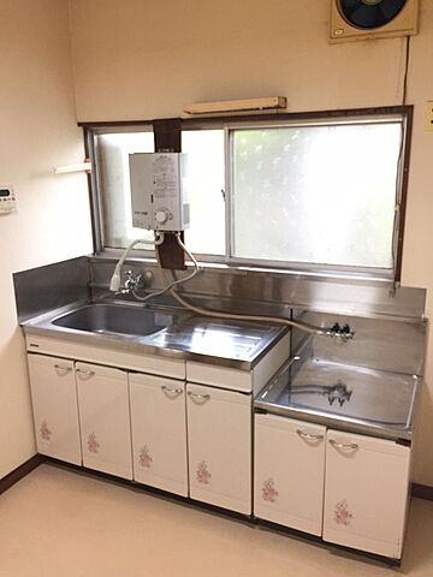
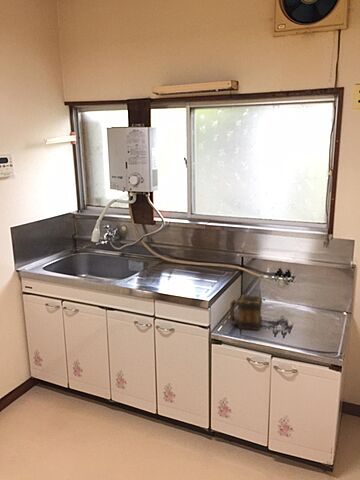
+ mug [229,294,263,331]
